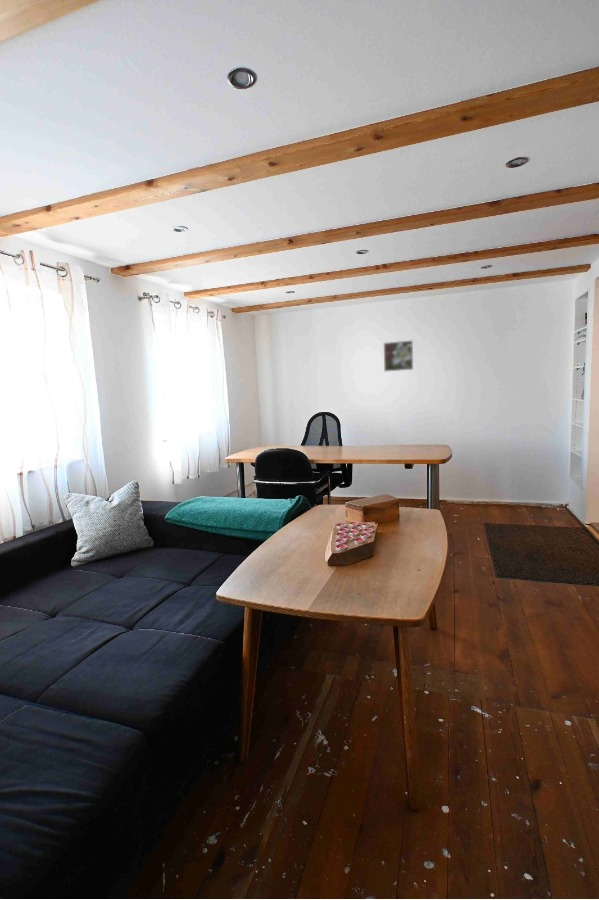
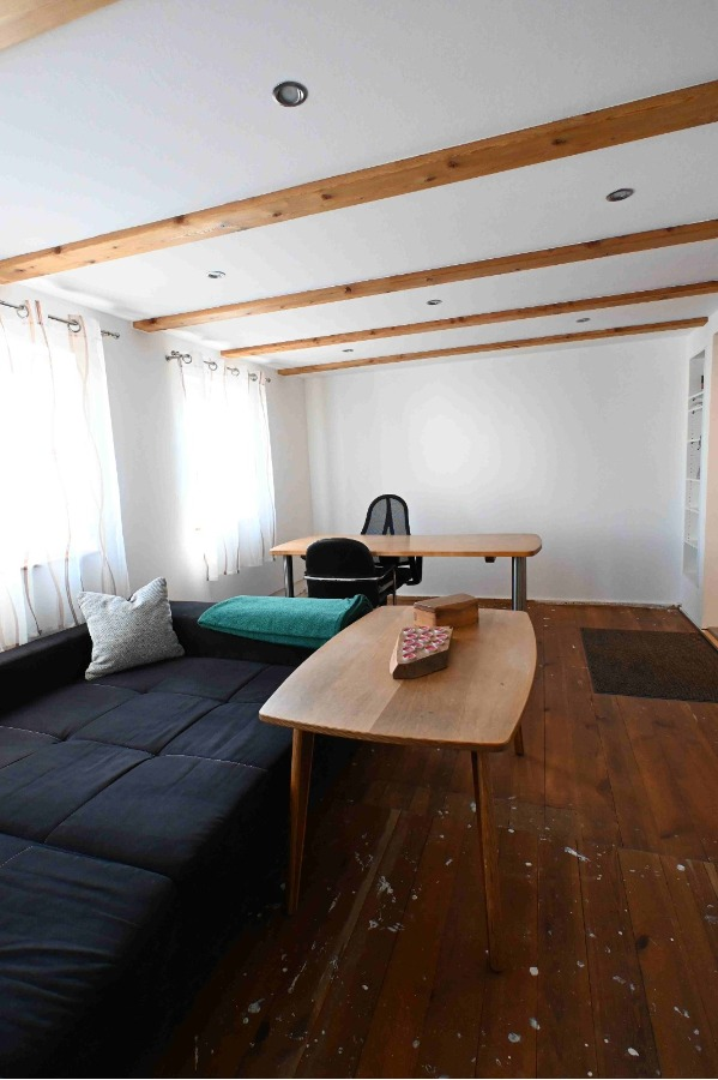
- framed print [383,339,414,373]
